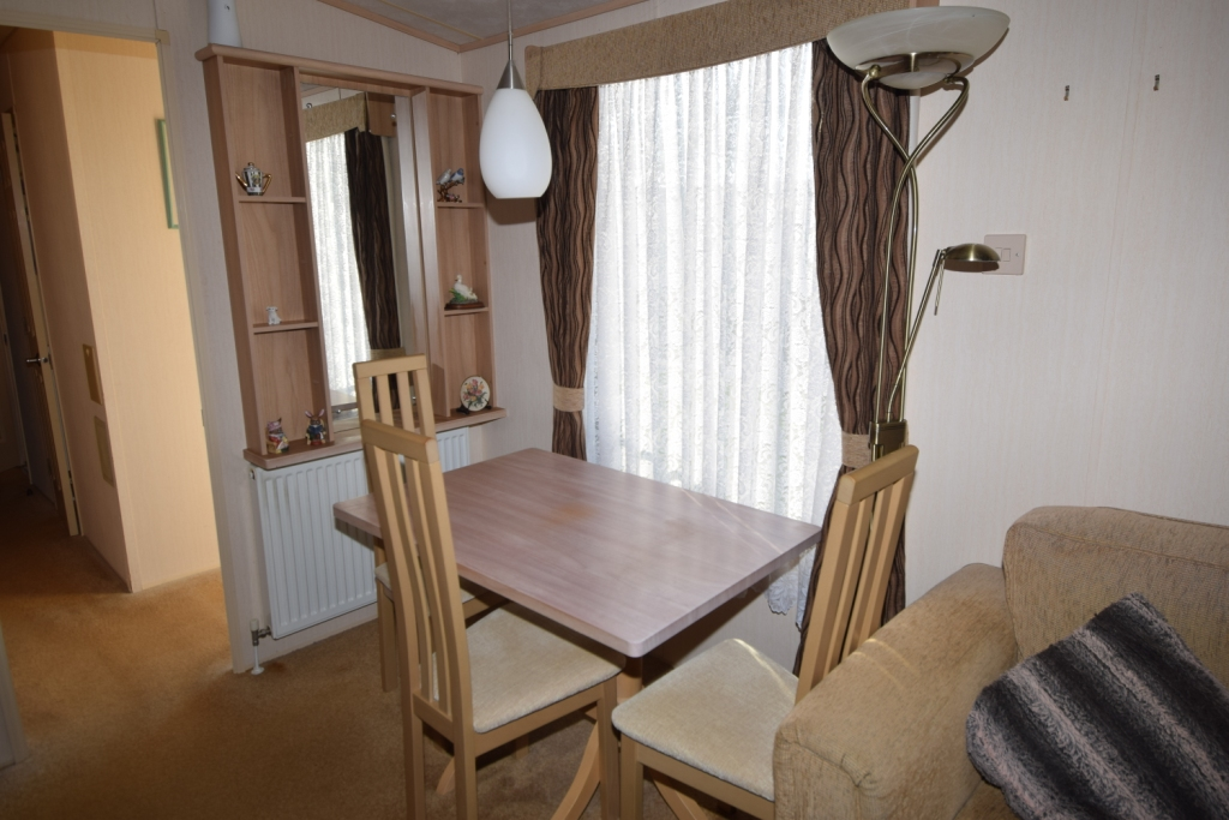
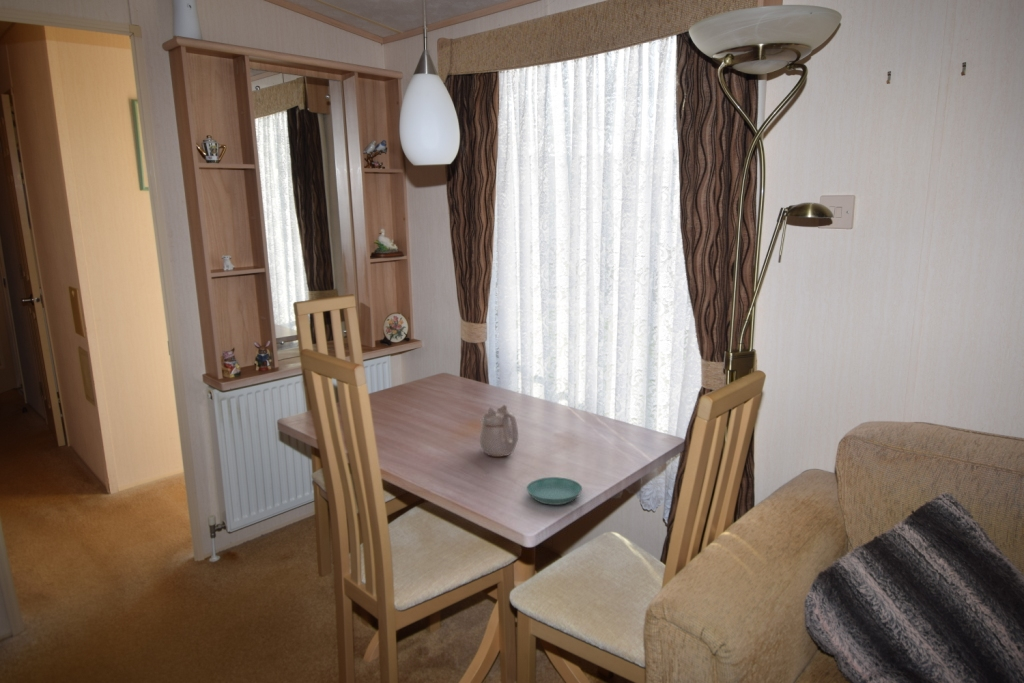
+ saucer [526,476,583,506]
+ teapot [479,404,519,458]
